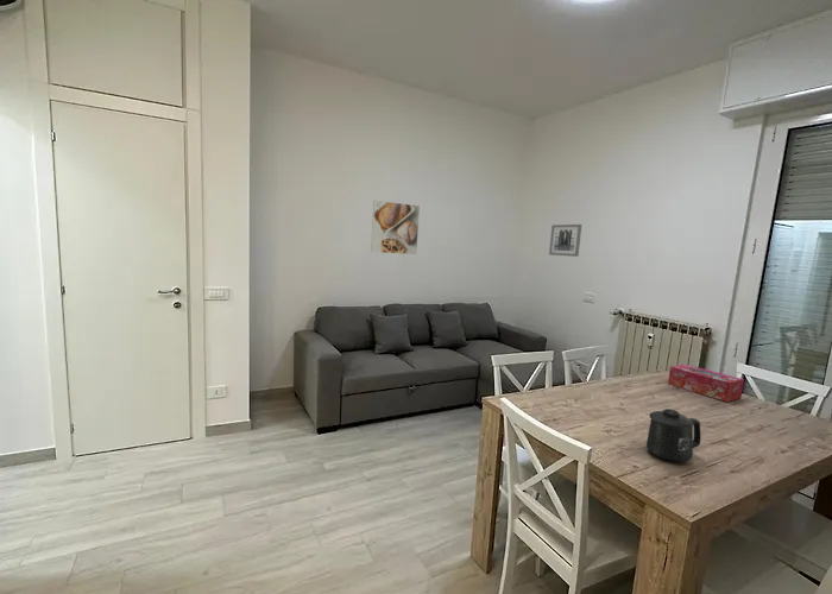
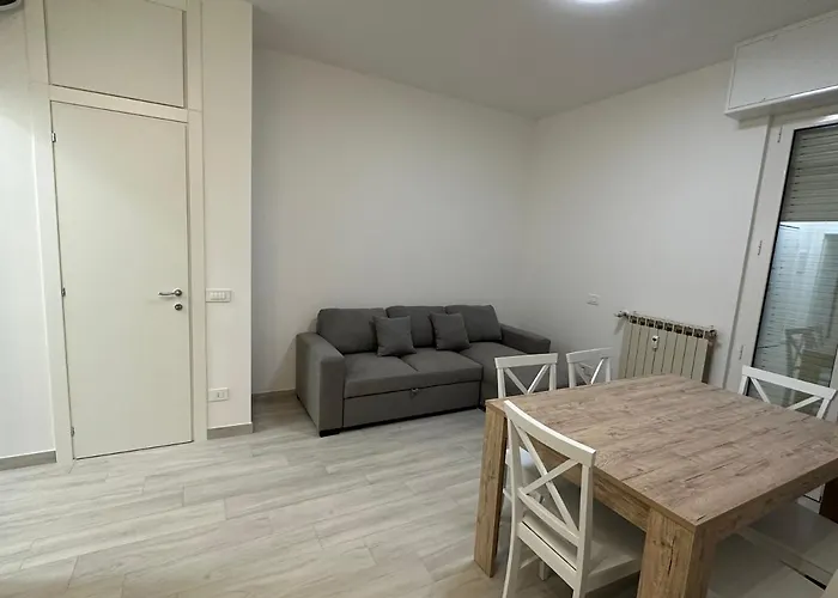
- tissue box [667,364,745,403]
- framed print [370,200,421,255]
- wall art [548,223,582,258]
- mug [645,407,701,463]
